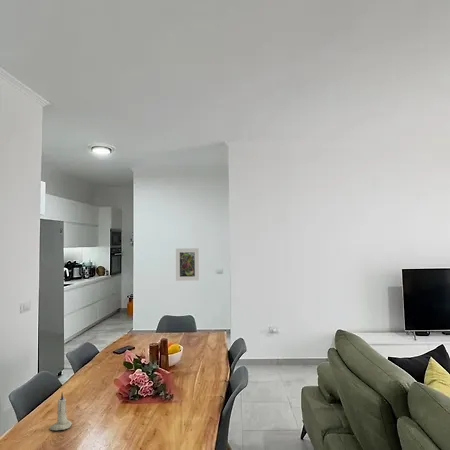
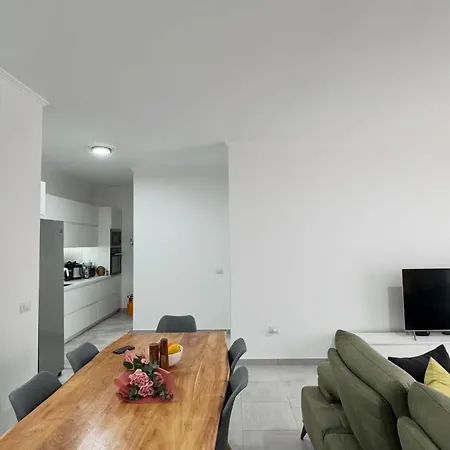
- candle [48,391,73,431]
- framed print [175,247,200,282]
